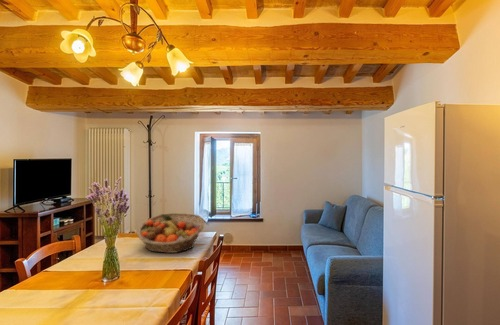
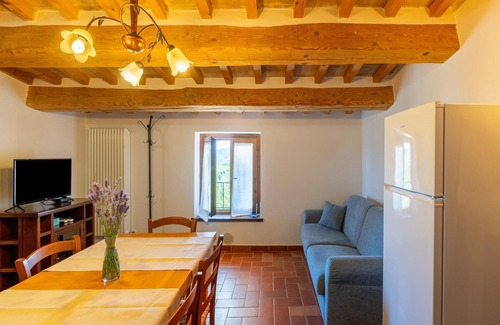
- fruit basket [136,212,205,254]
